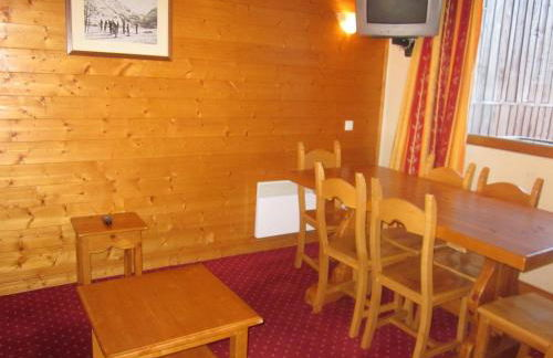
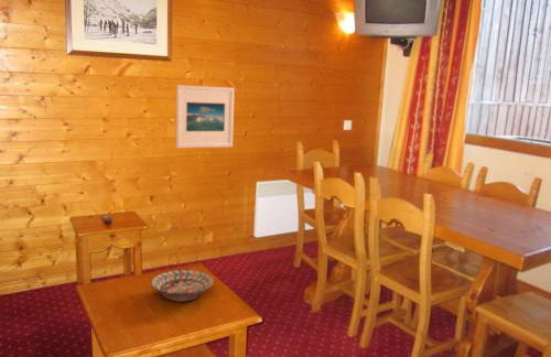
+ decorative bowl [150,269,215,303]
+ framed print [175,84,236,149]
